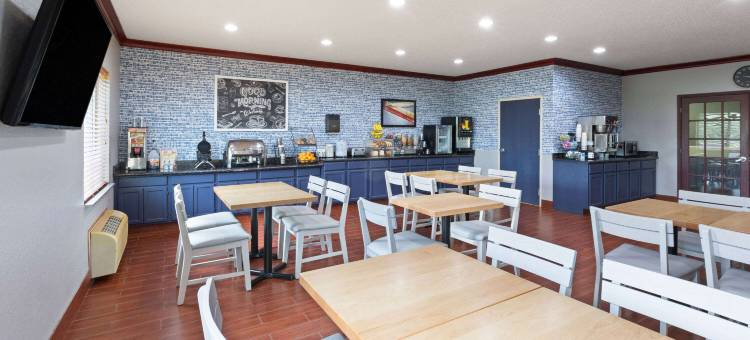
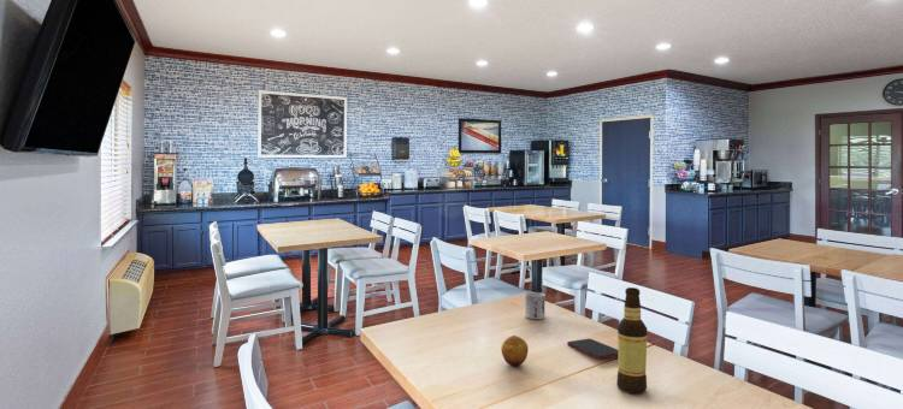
+ cup [524,291,545,320]
+ fruit [501,334,530,367]
+ bottle [615,286,648,395]
+ smartphone [566,338,618,360]
